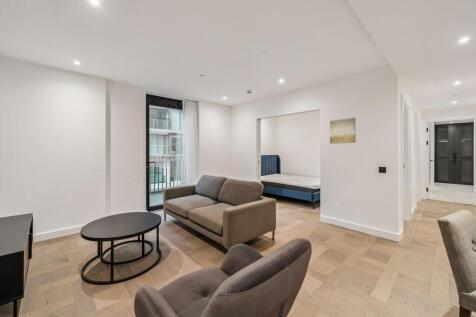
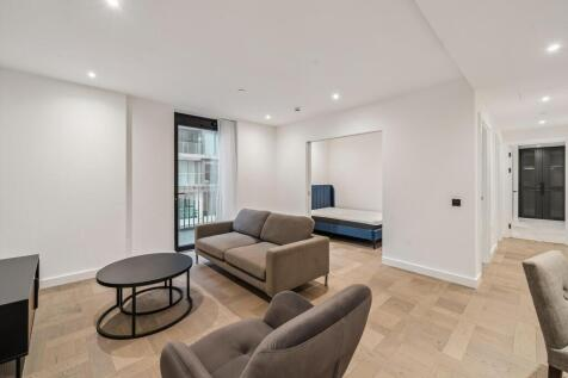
- wall art [329,117,356,145]
